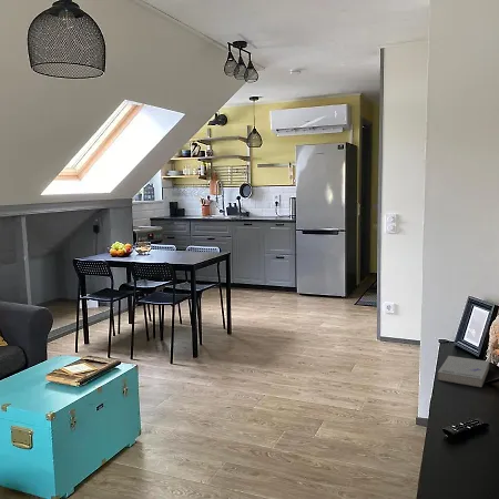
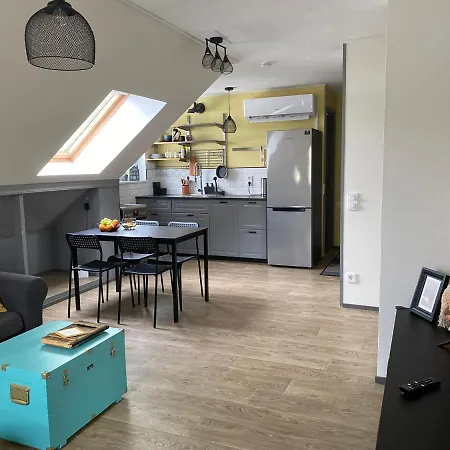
- book [437,355,490,388]
